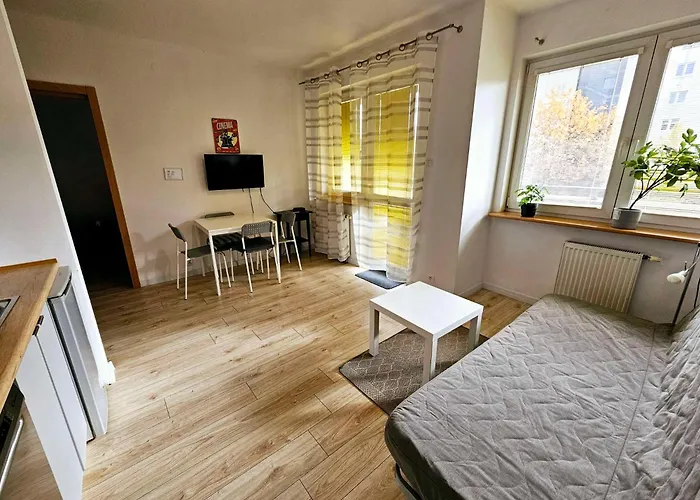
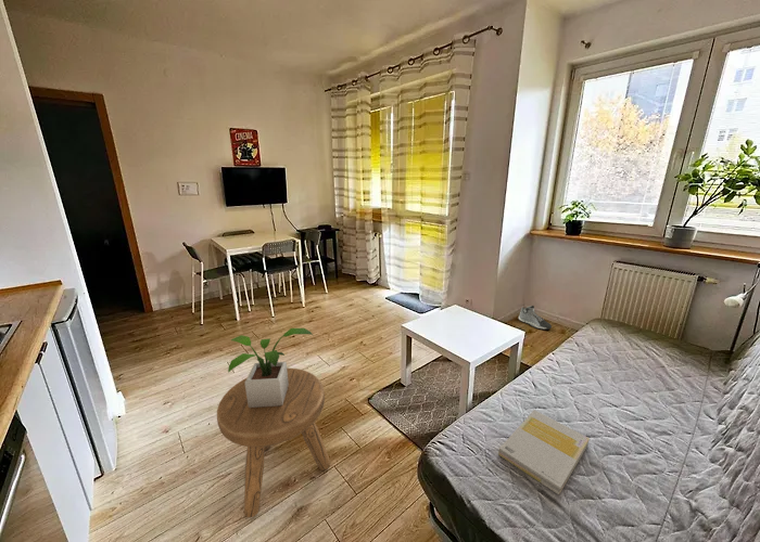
+ potted plant [227,327,314,408]
+ stool [216,366,331,518]
+ book [497,409,591,496]
+ sneaker [518,305,553,331]
